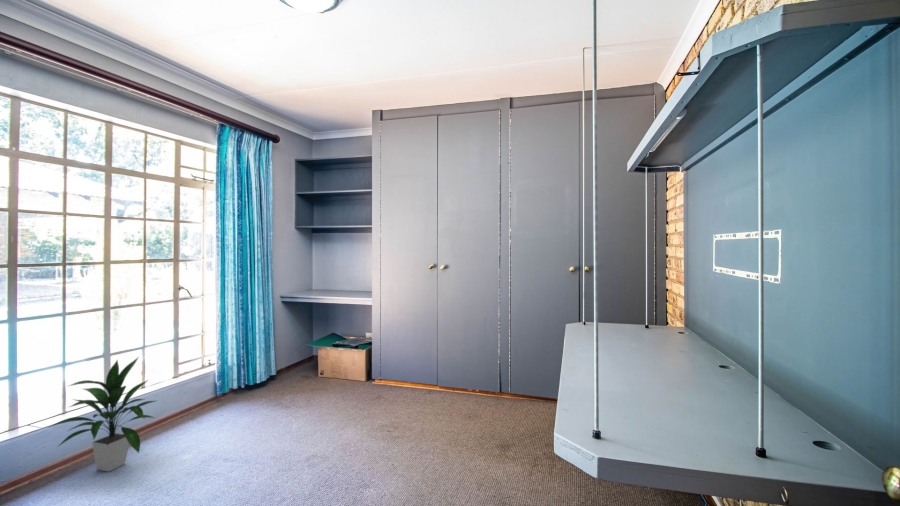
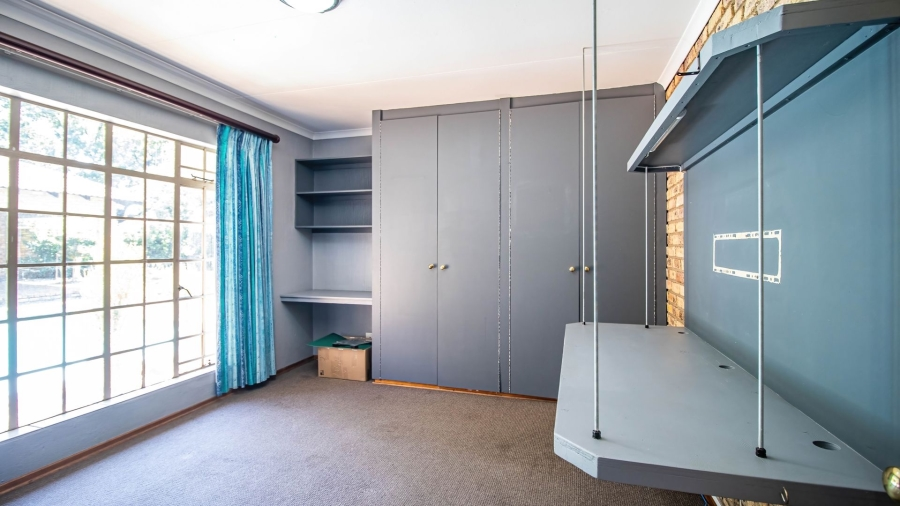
- indoor plant [49,356,160,473]
